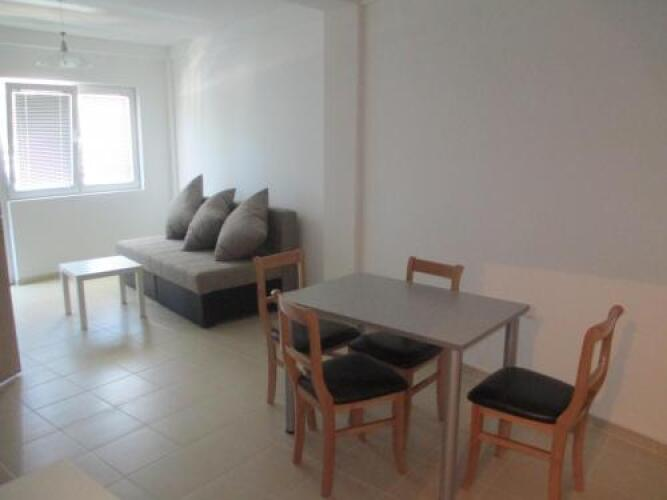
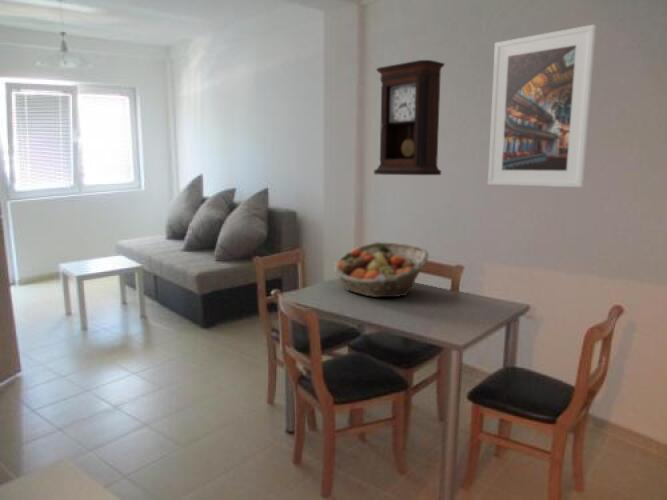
+ fruit basket [332,241,430,298]
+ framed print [487,23,597,188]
+ pendulum clock [373,59,446,176]
